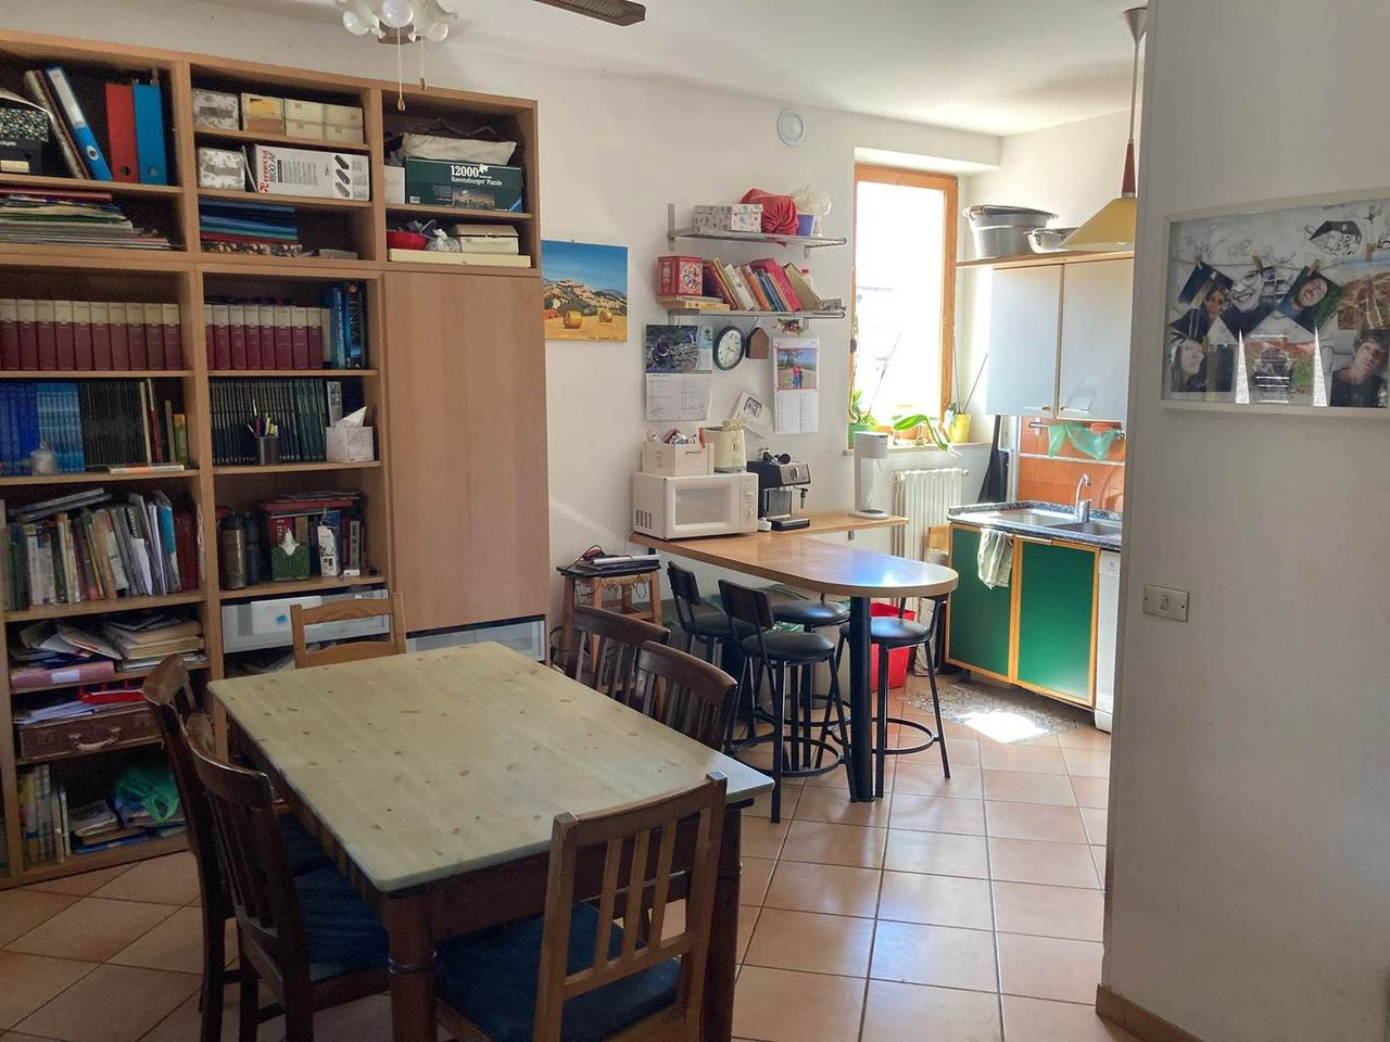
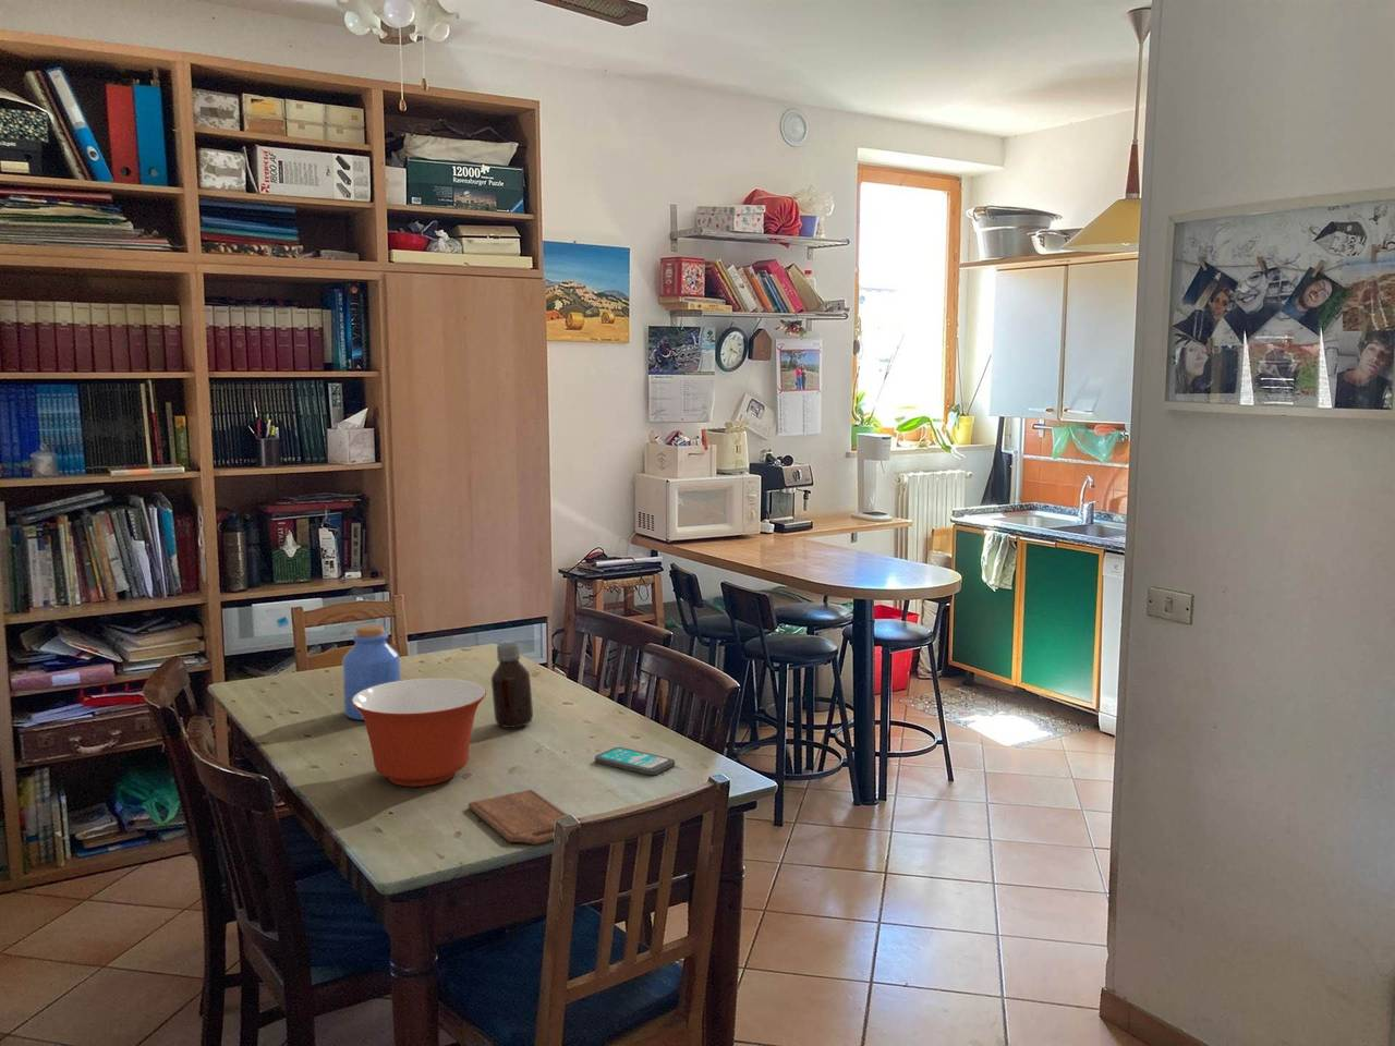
+ cutting board [468,789,569,845]
+ mixing bowl [351,678,488,788]
+ jar [342,624,401,721]
+ bottle [490,642,534,728]
+ smartphone [594,746,676,776]
